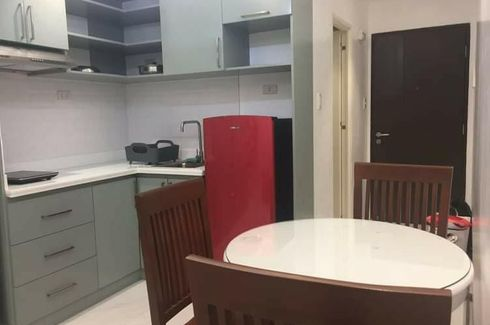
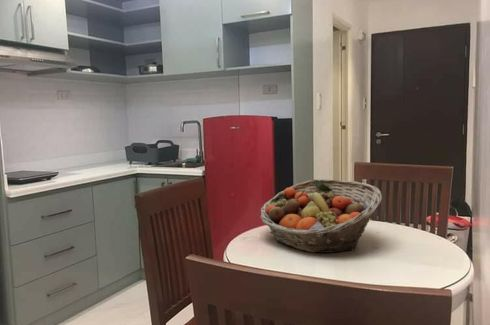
+ fruit basket [259,178,383,254]
